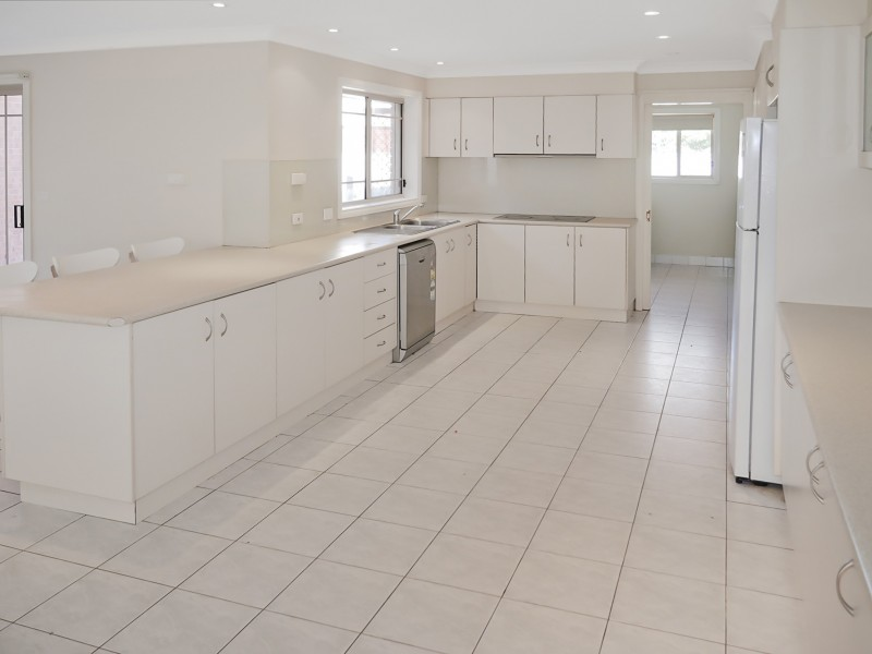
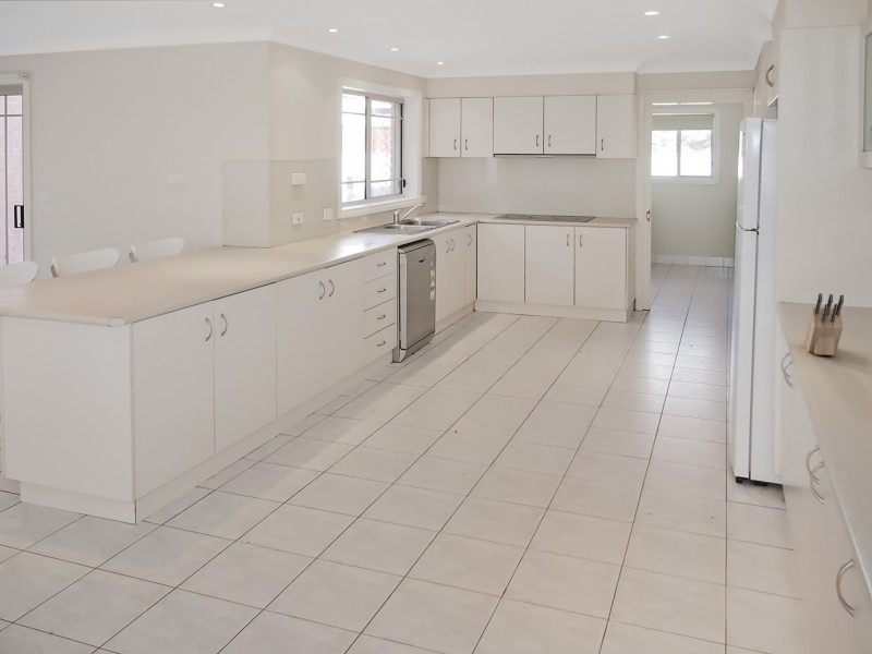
+ knife block [802,292,845,356]
